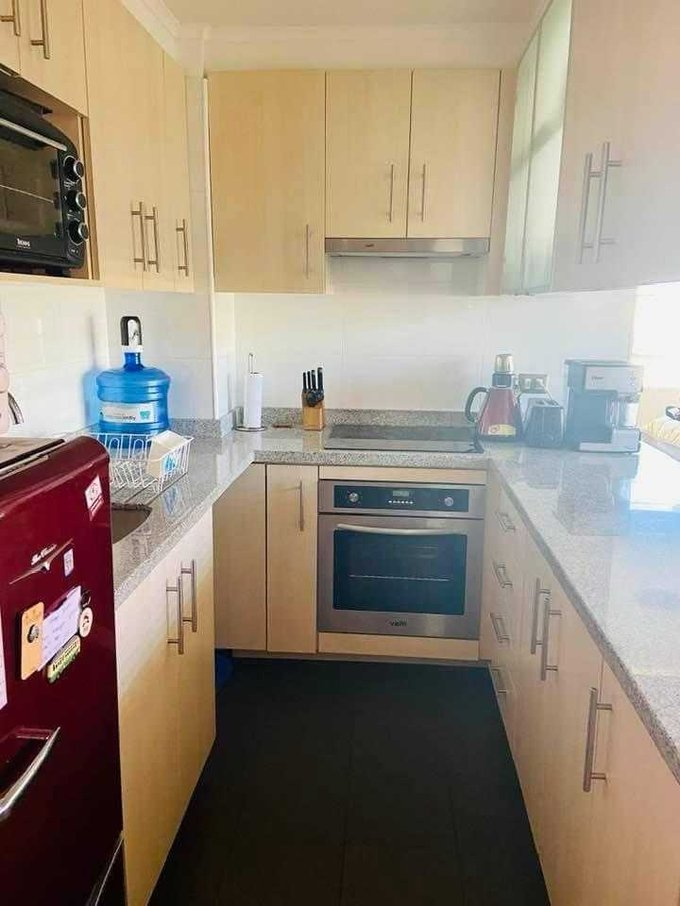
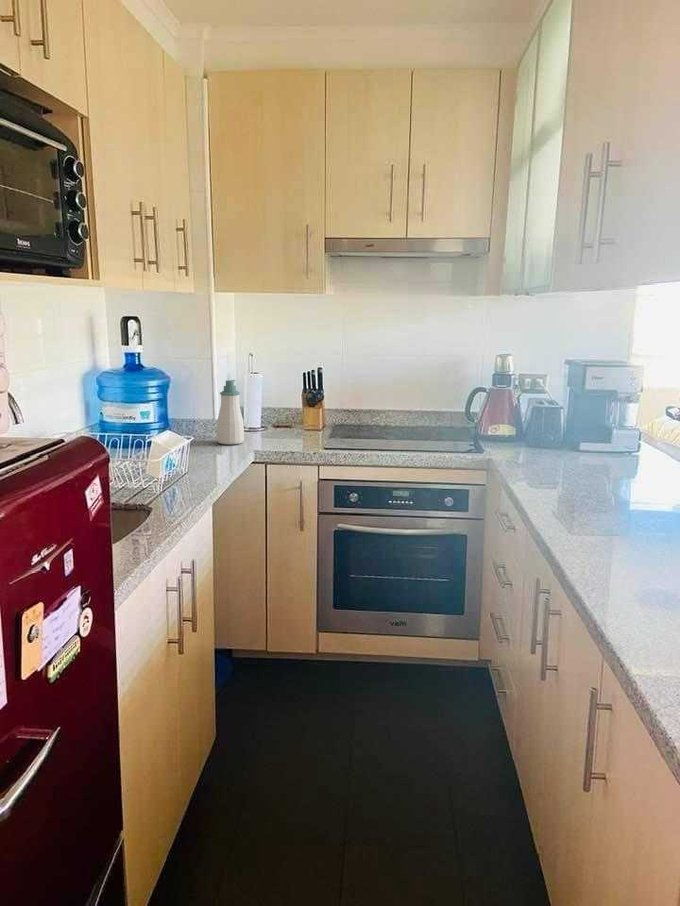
+ soap bottle [216,379,245,445]
